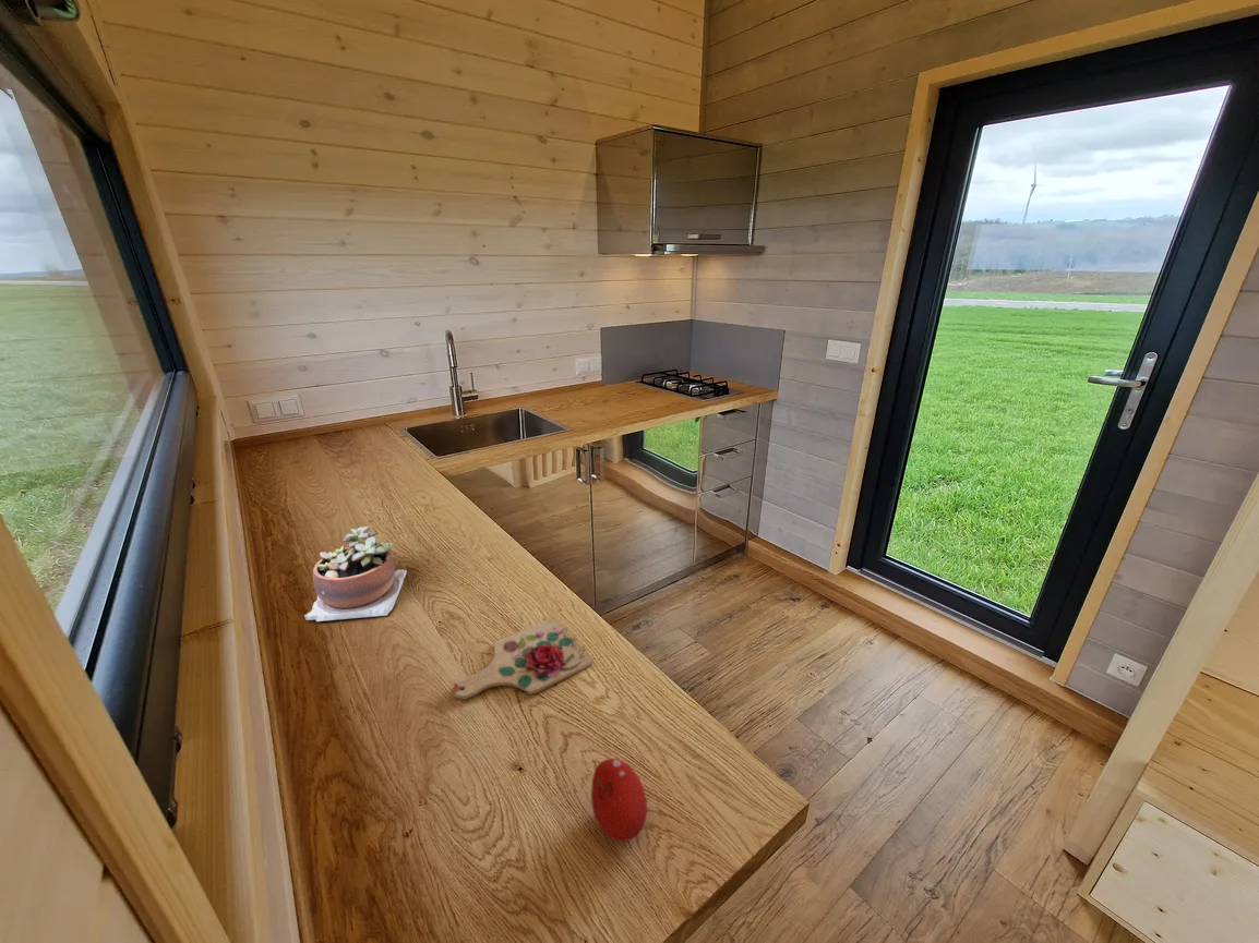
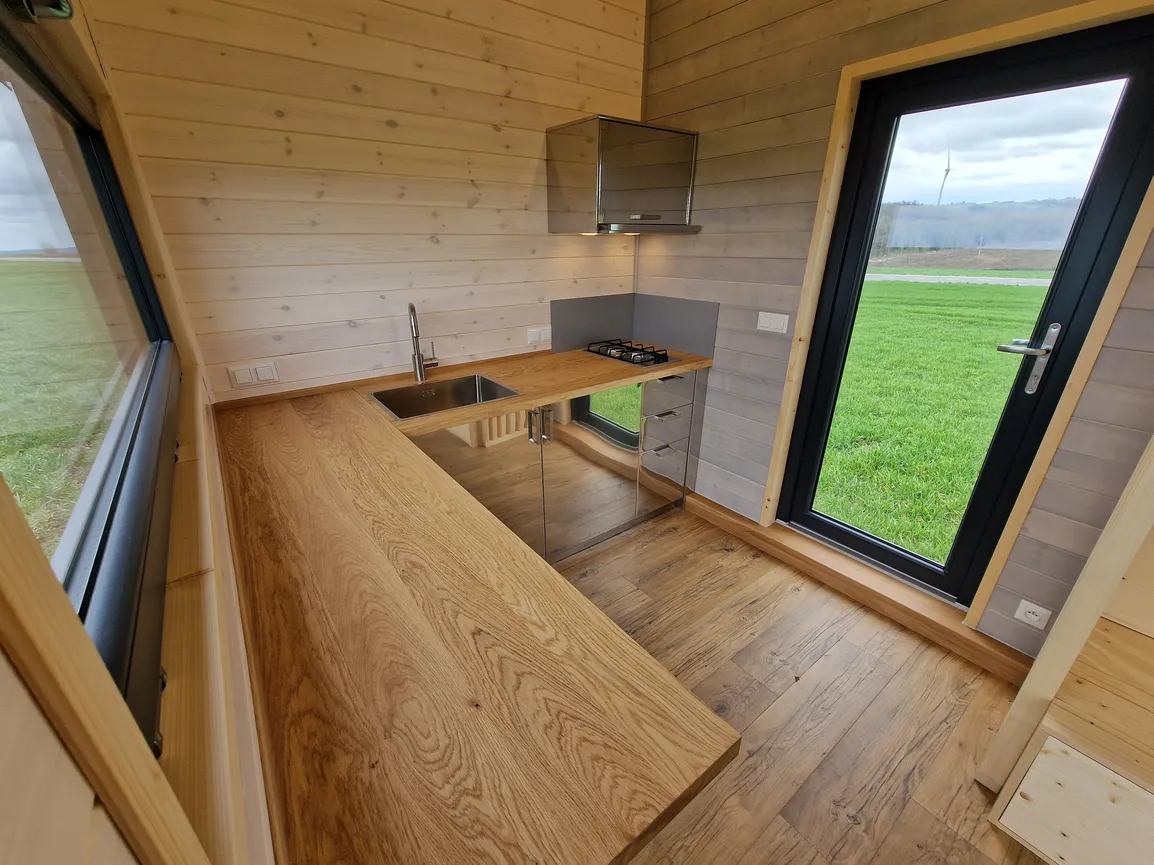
- cutting board [453,617,595,700]
- succulent plant [303,525,408,622]
- fruit [590,758,648,843]
